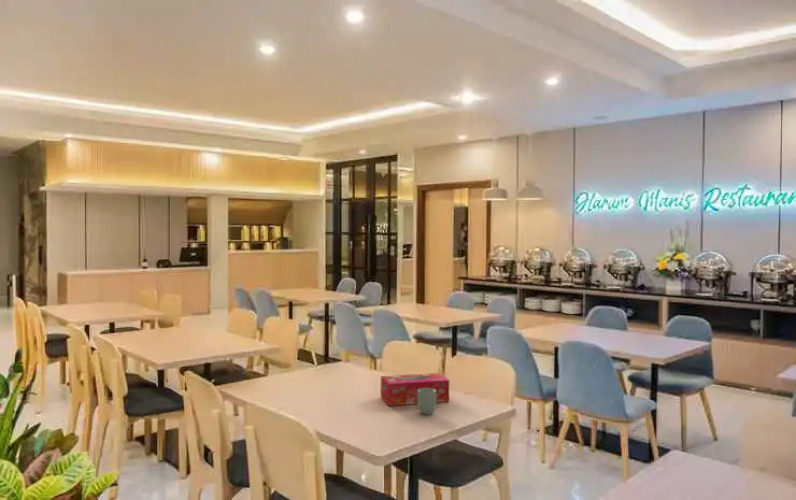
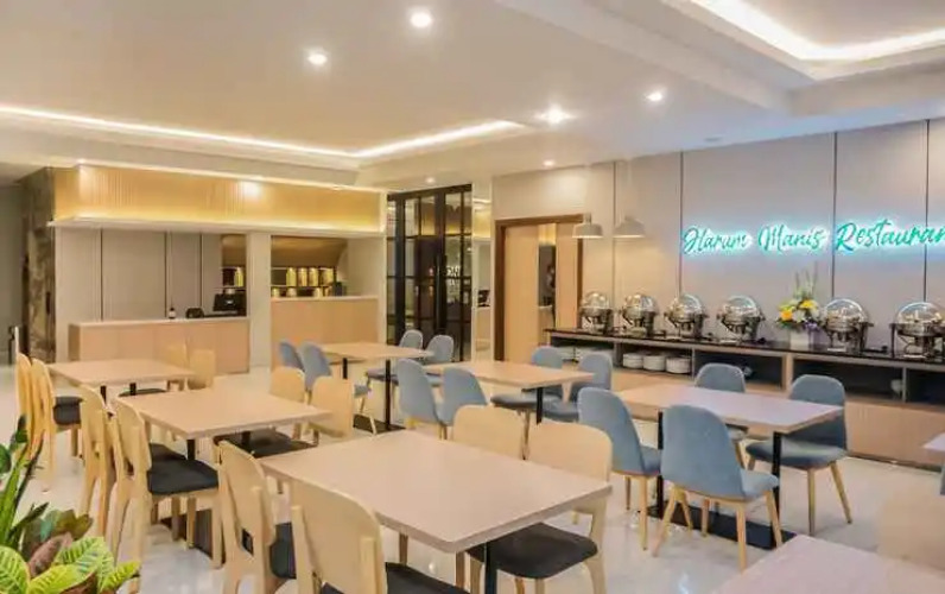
- cup [417,388,437,415]
- tissue box [380,372,450,407]
